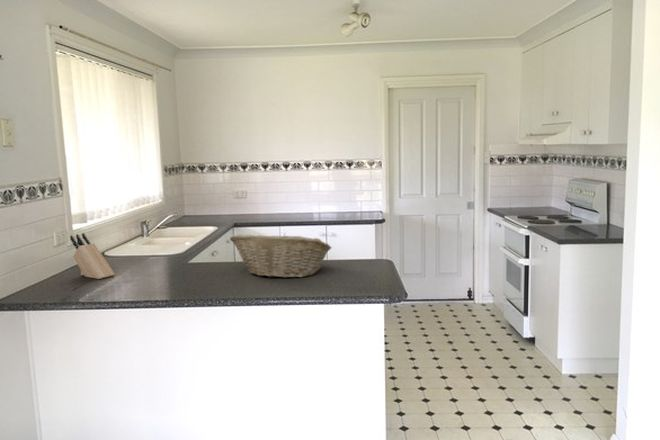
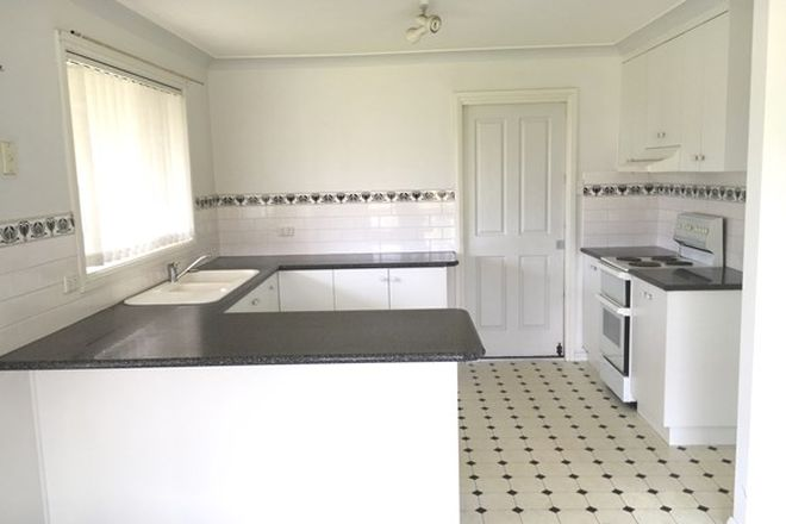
- fruit basket [229,232,333,279]
- knife block [69,232,116,280]
